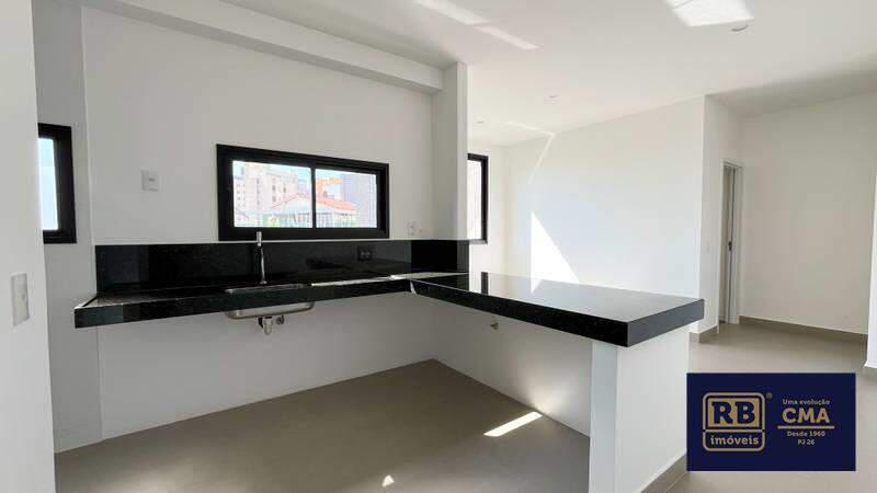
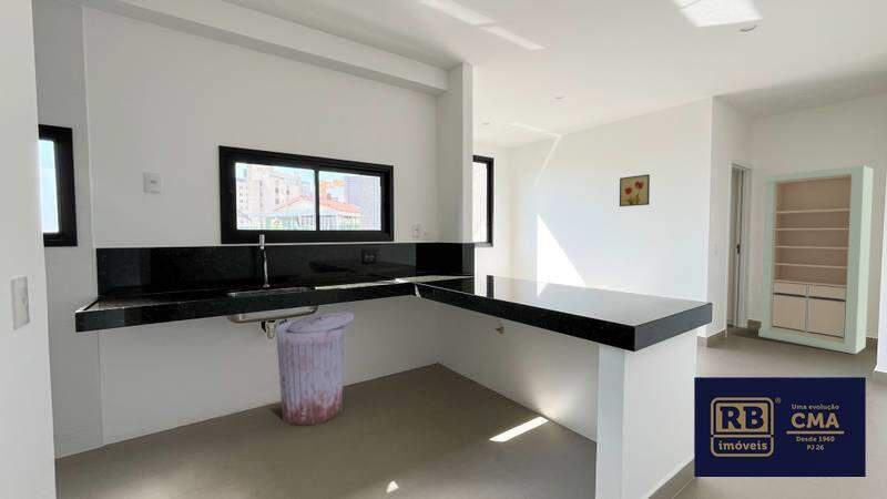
+ trash can [275,310,355,427]
+ wall art [619,173,651,207]
+ storage cabinet [757,164,875,355]
